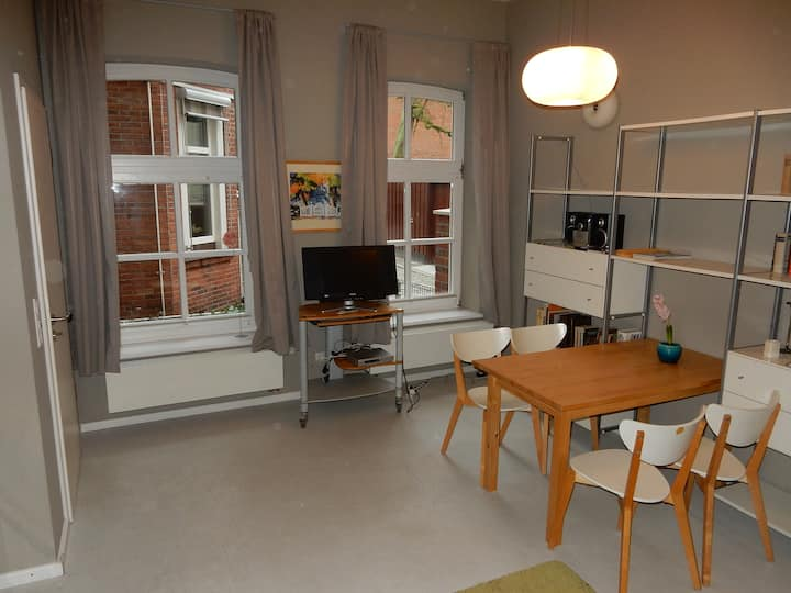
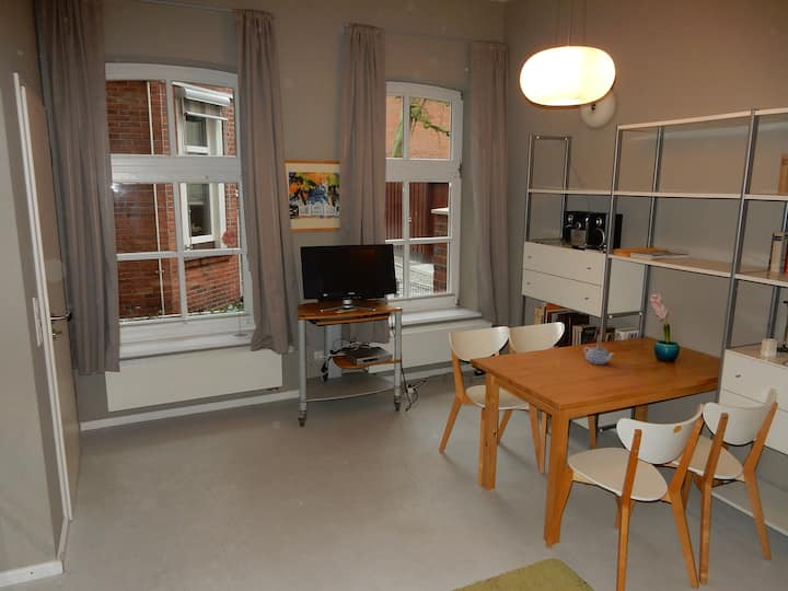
+ teapot [582,344,615,366]
